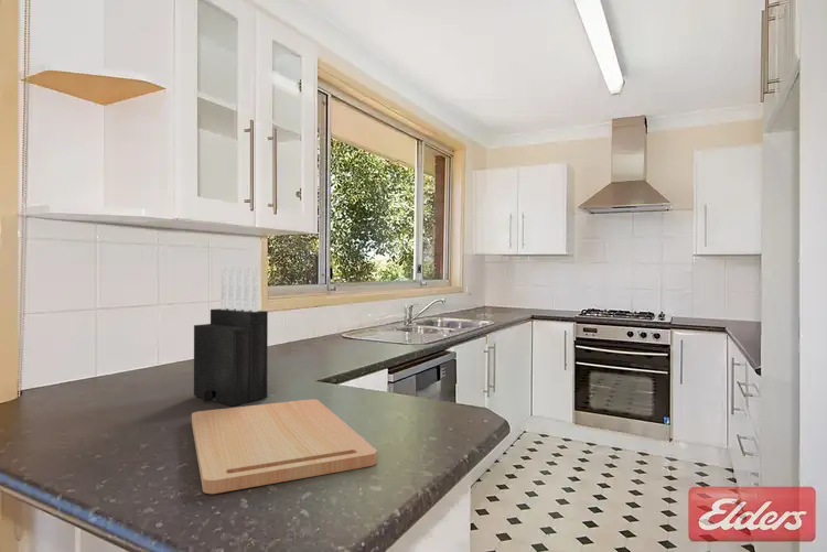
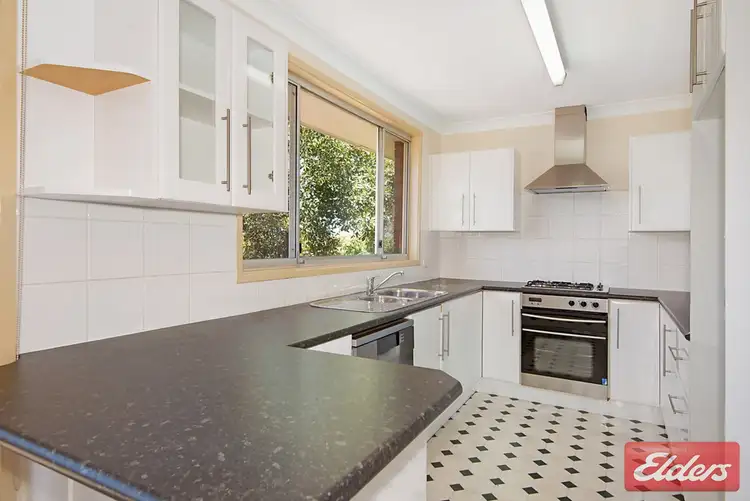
- cutting board [191,398,378,495]
- knife block [193,267,269,408]
